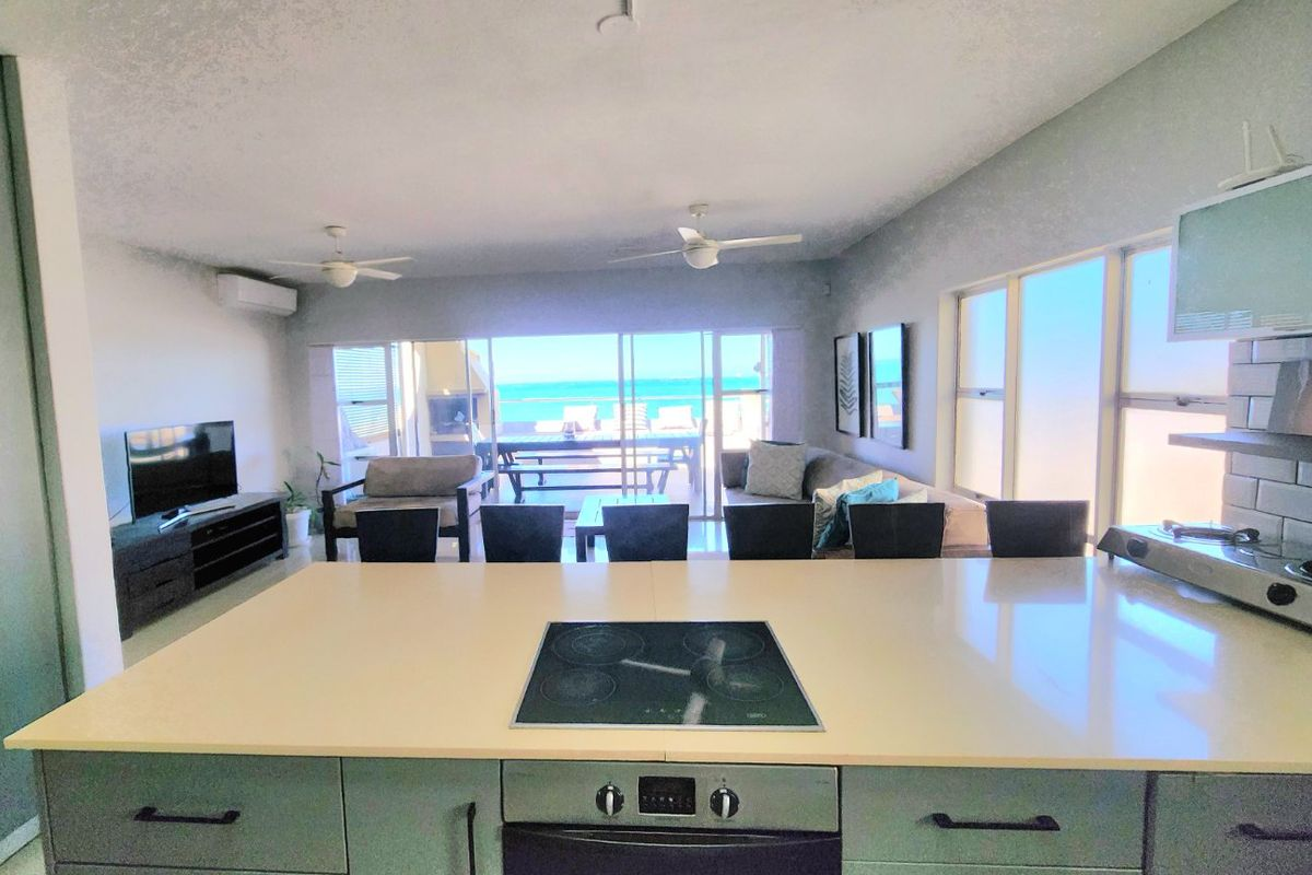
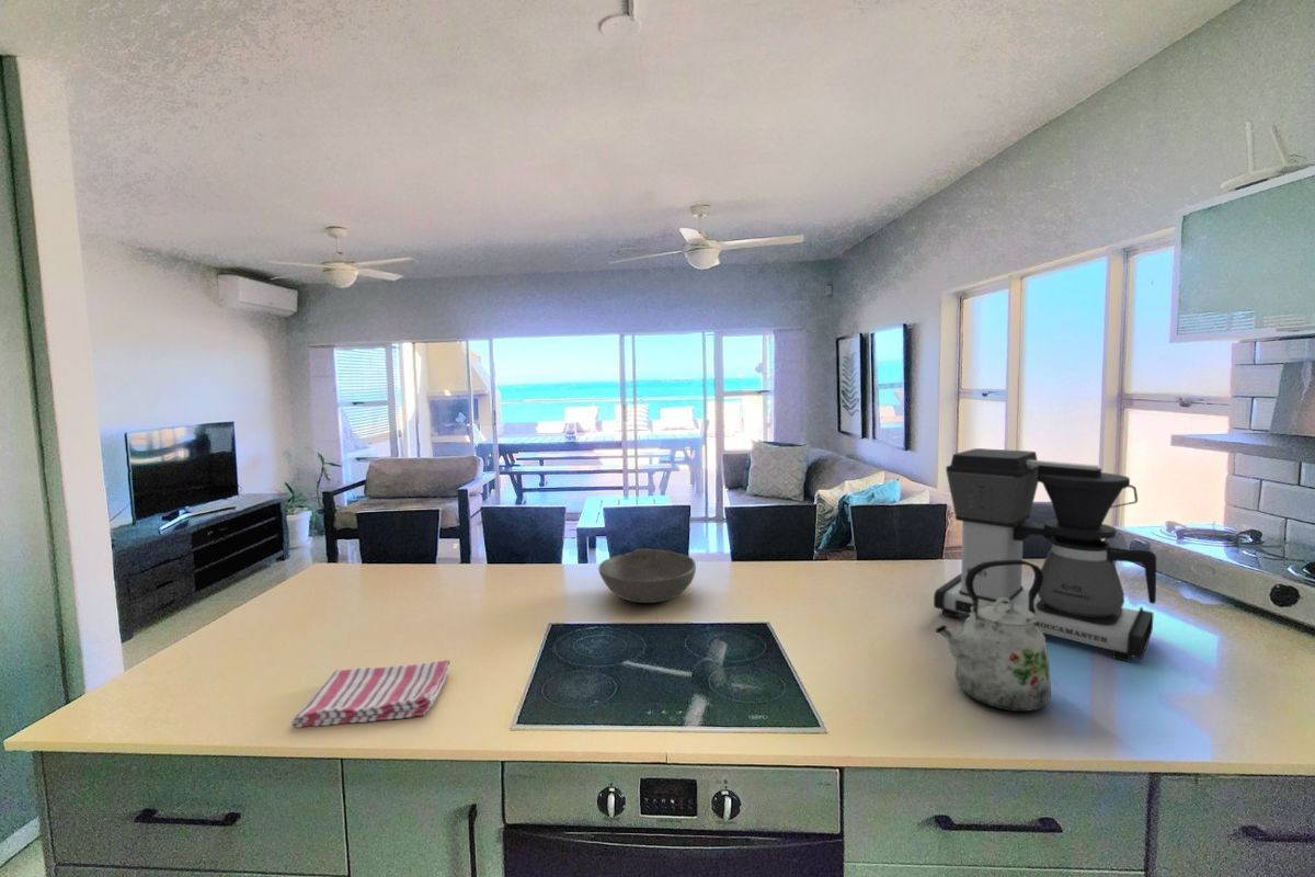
+ kettle [935,559,1052,713]
+ dish towel [290,659,451,729]
+ bowl [597,548,697,604]
+ coffee maker [933,447,1157,662]
